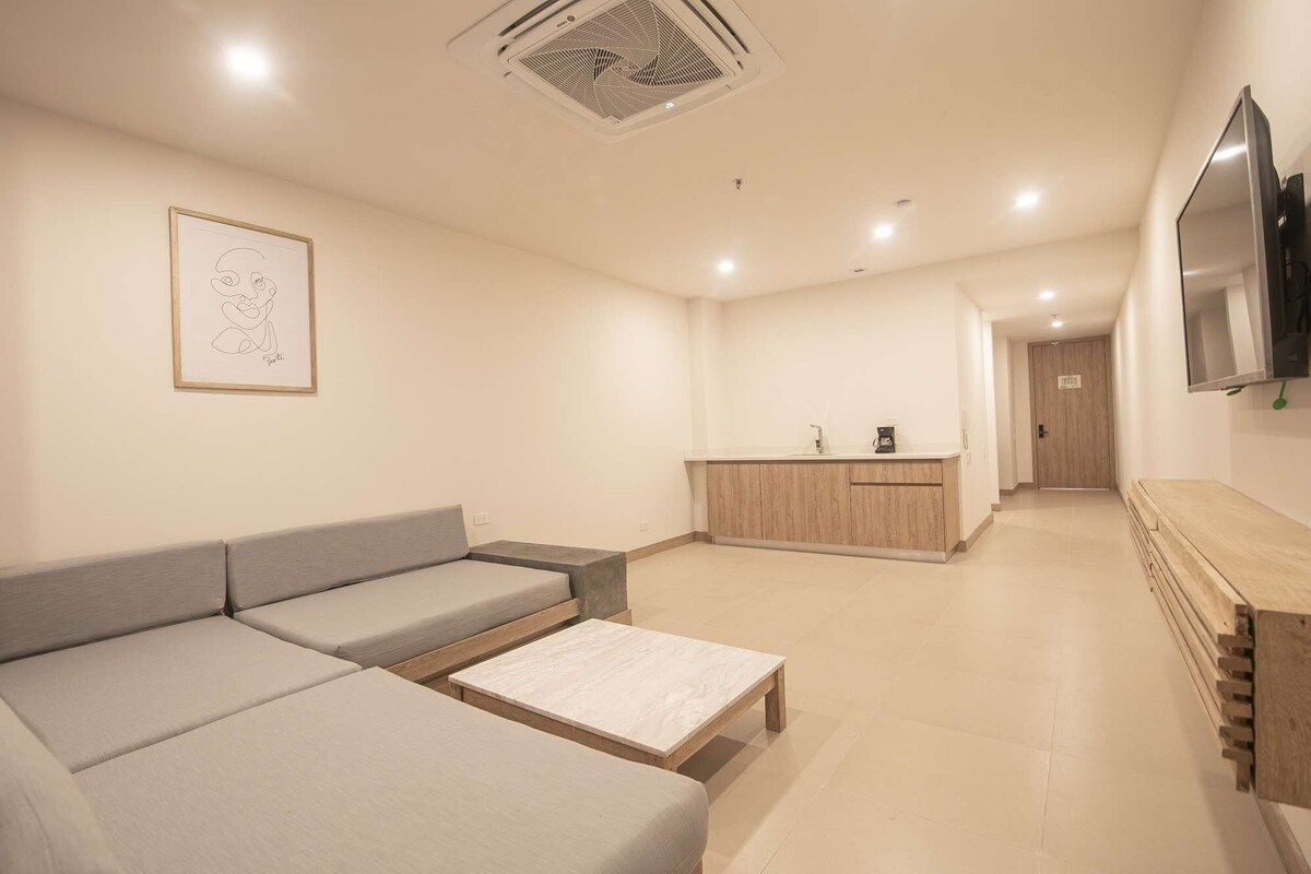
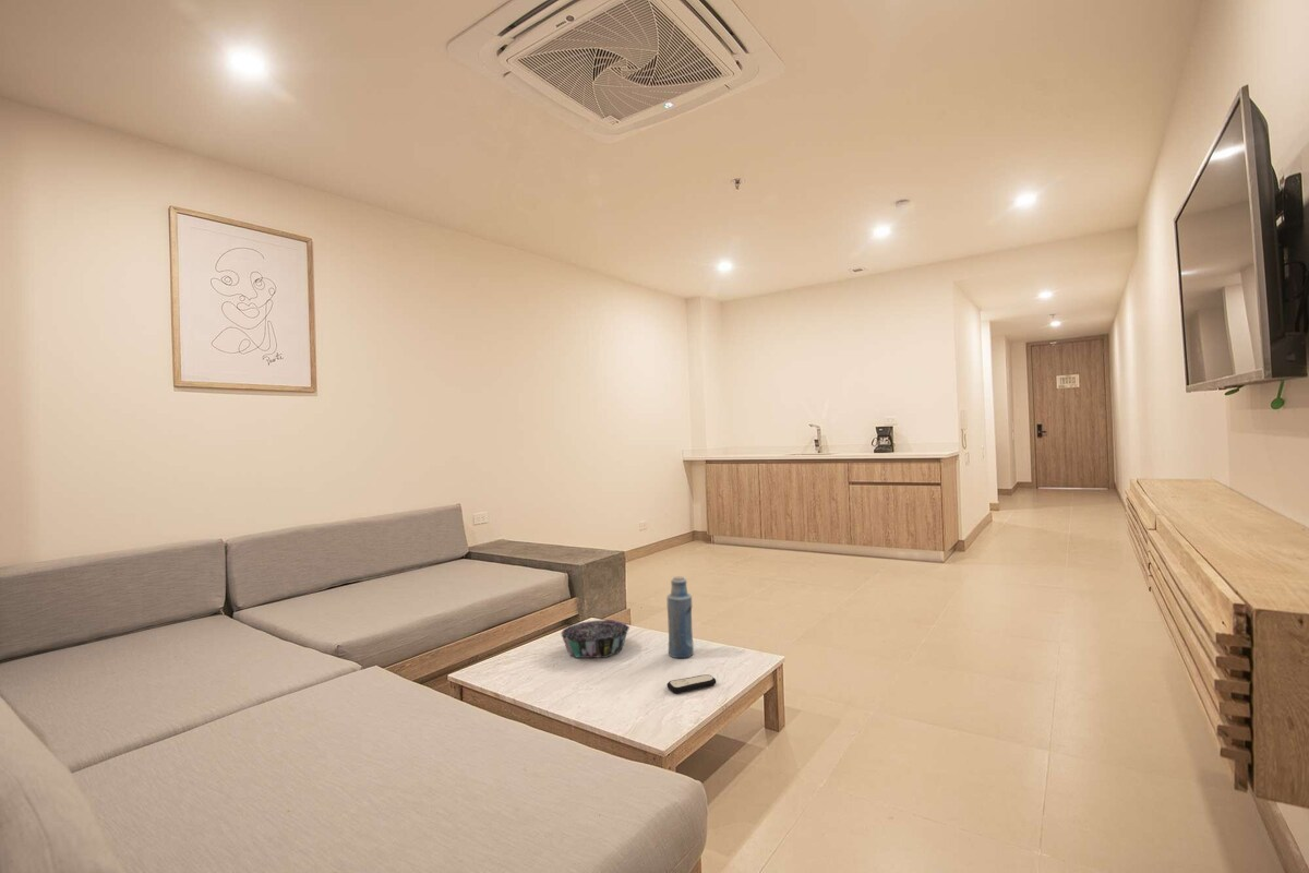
+ remote control [666,673,717,694]
+ bottle [665,575,695,659]
+ decorative bowl [560,619,631,659]
